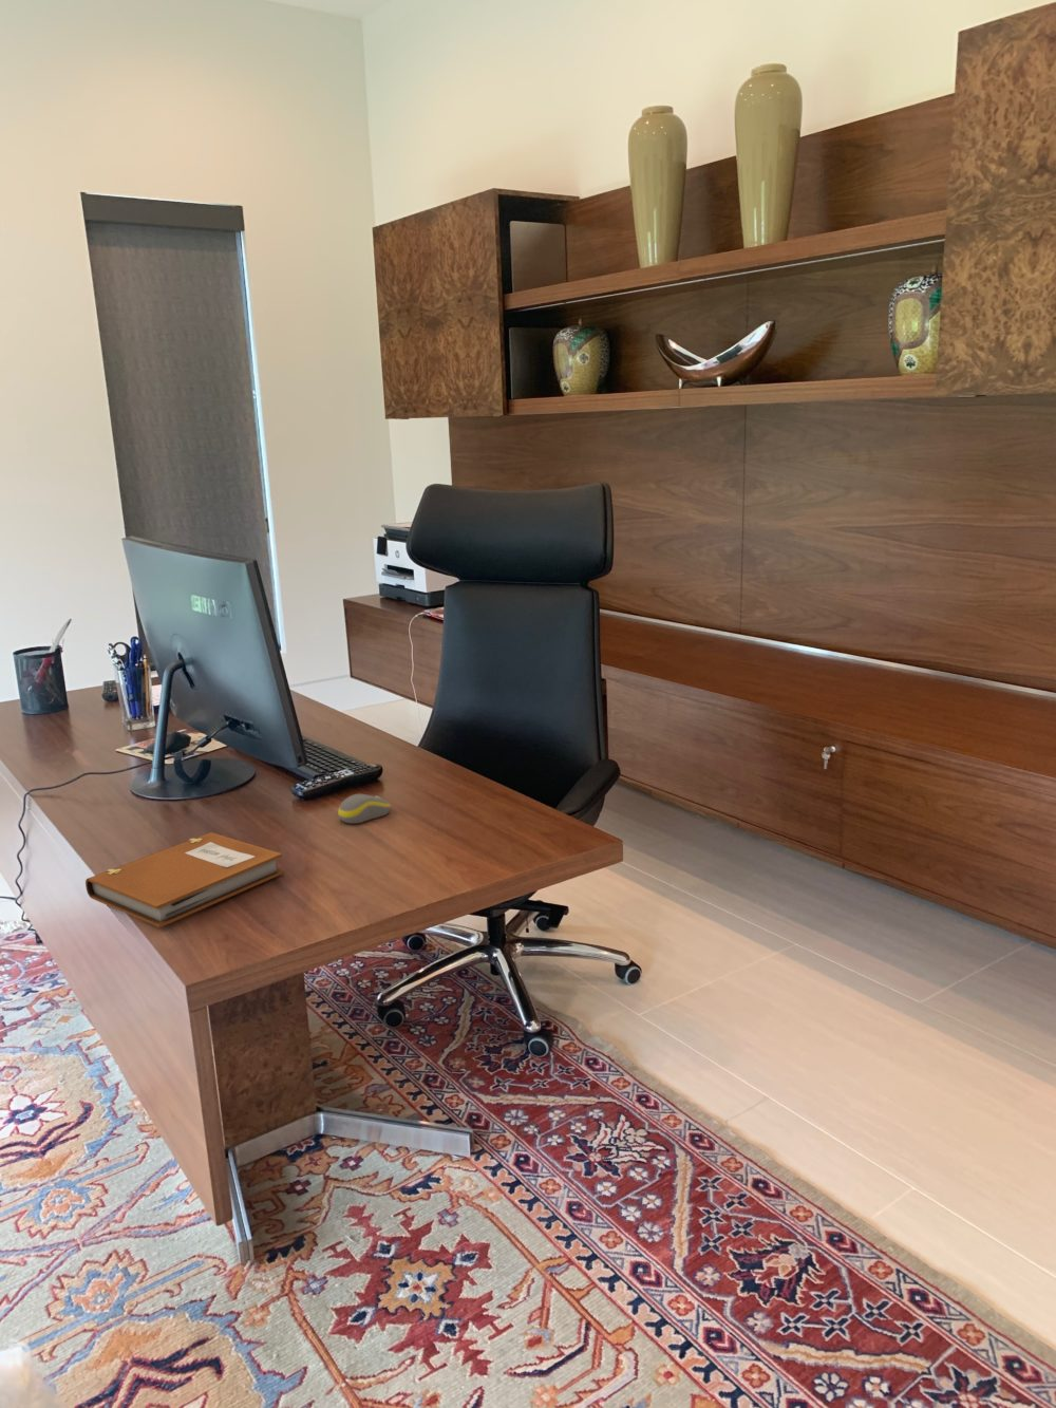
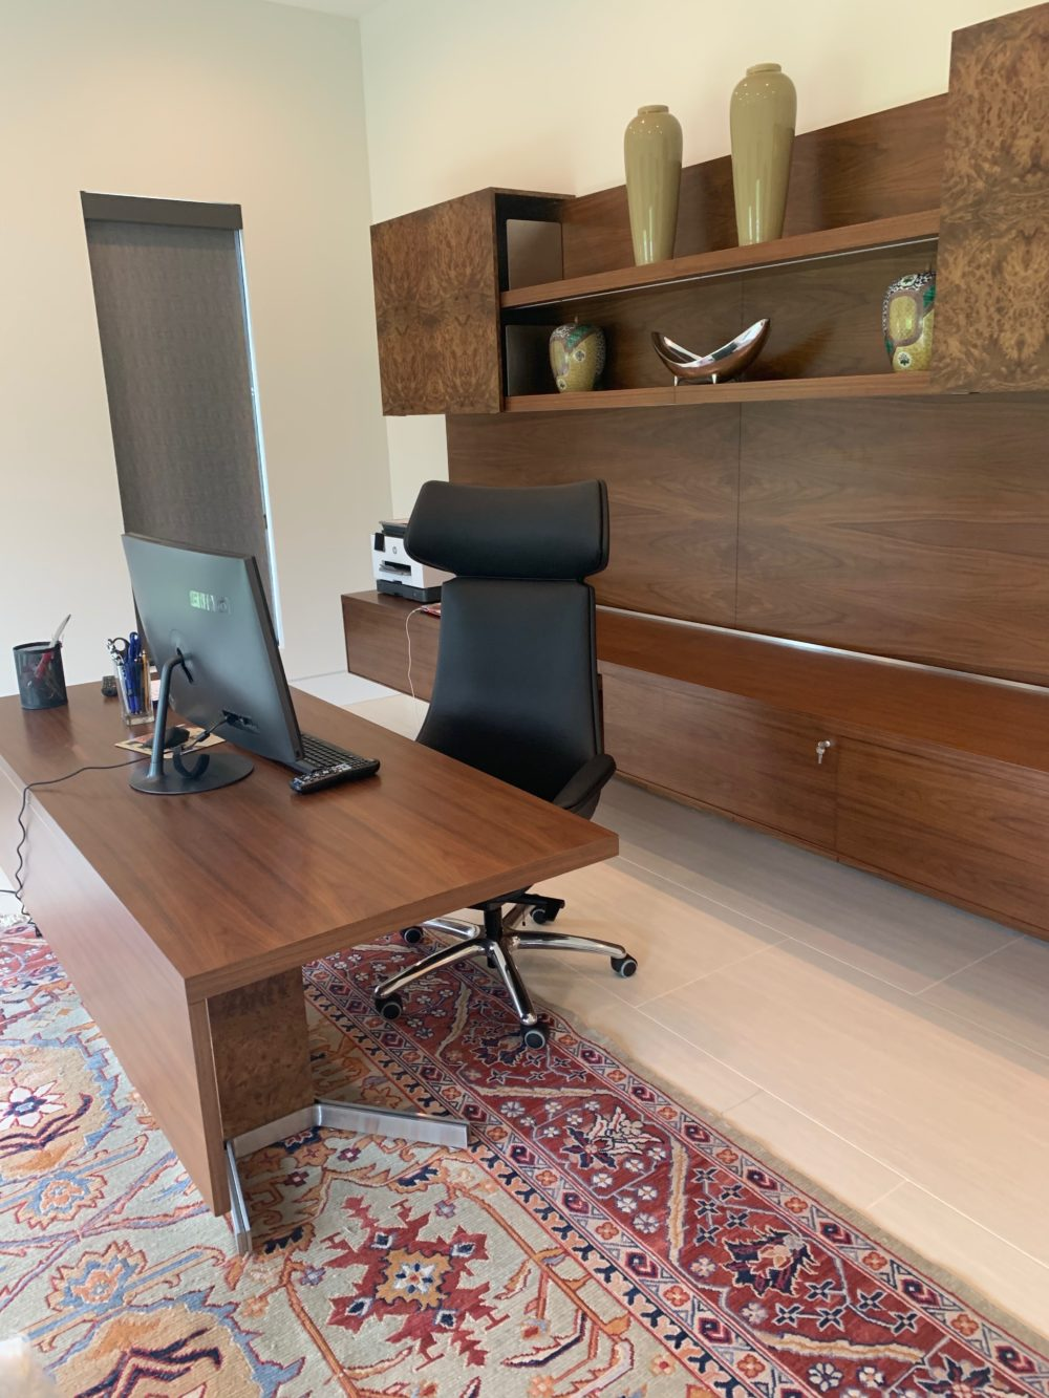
- computer mouse [337,793,392,825]
- notebook [84,831,285,929]
